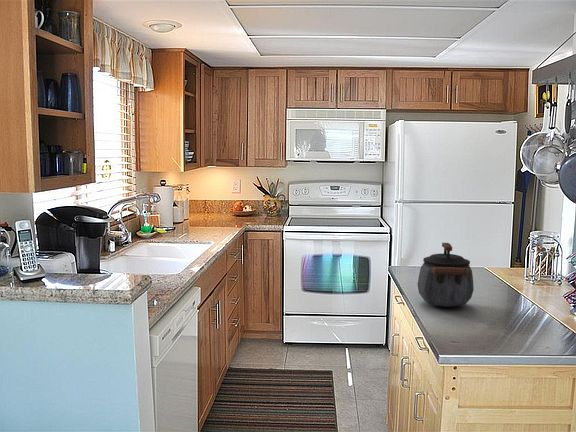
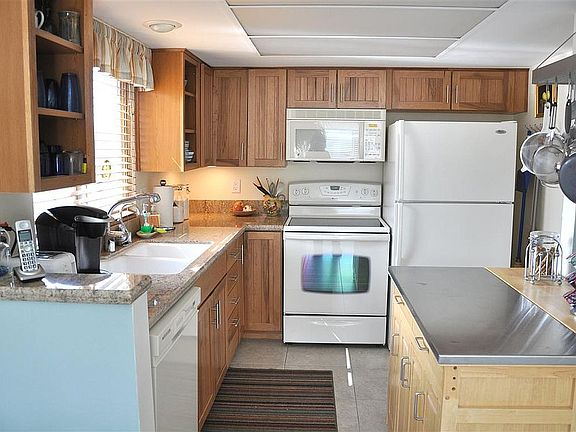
- kettle [417,242,475,308]
